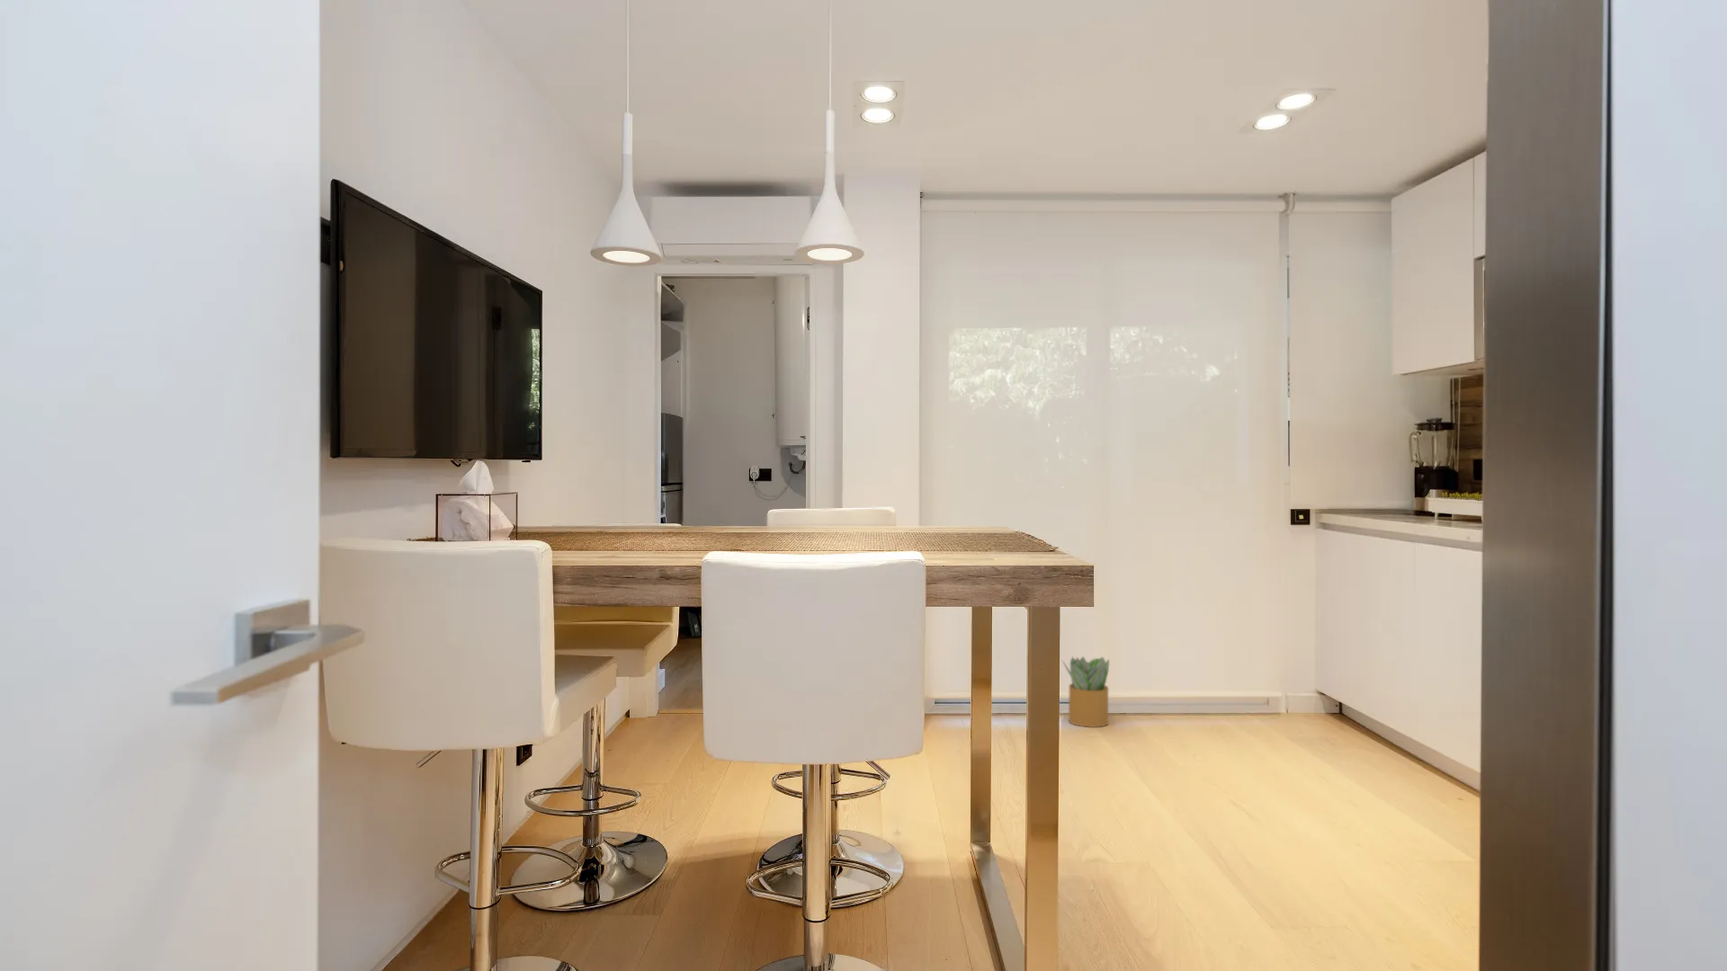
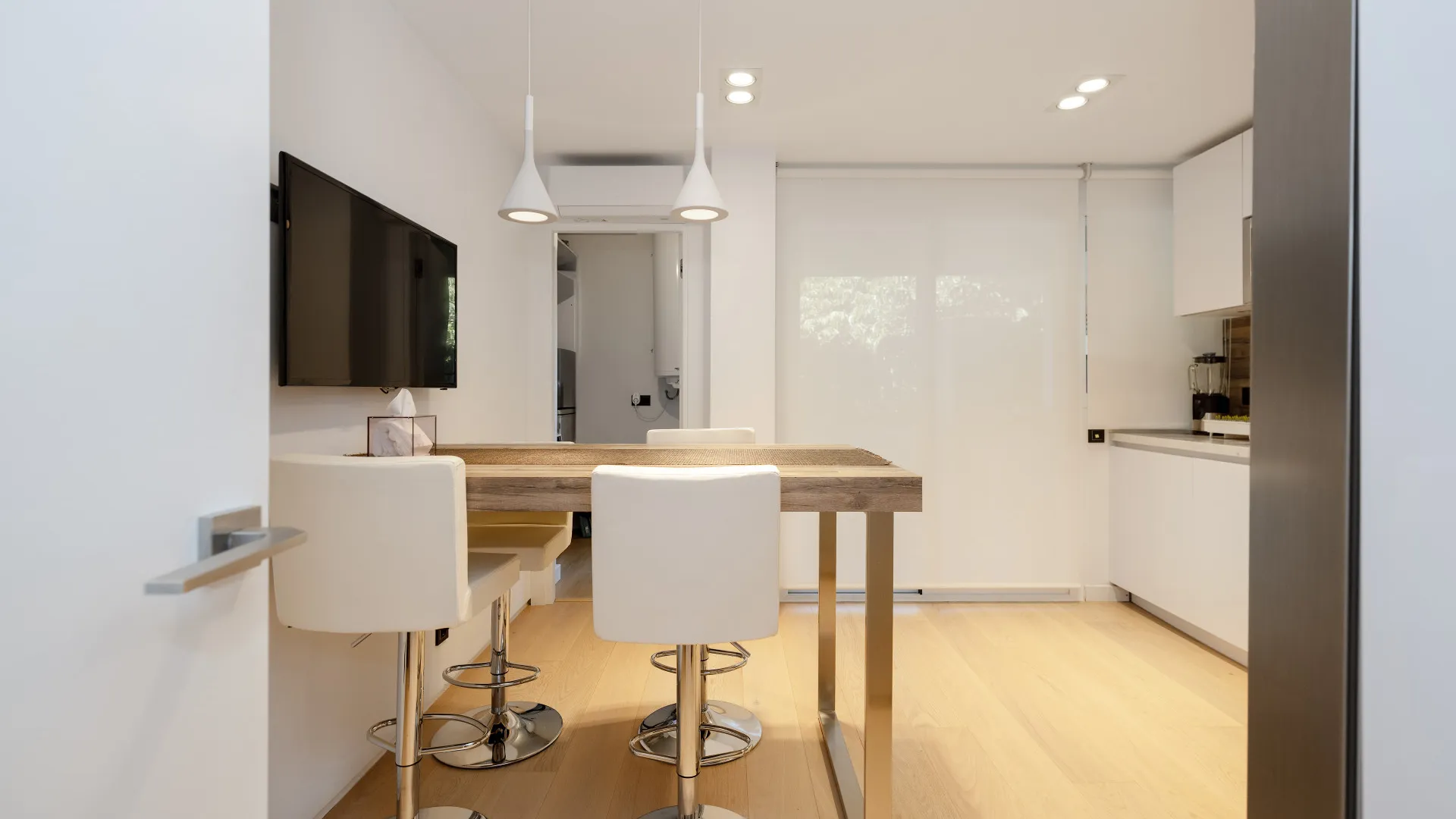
- potted plant [1062,656,1110,728]
